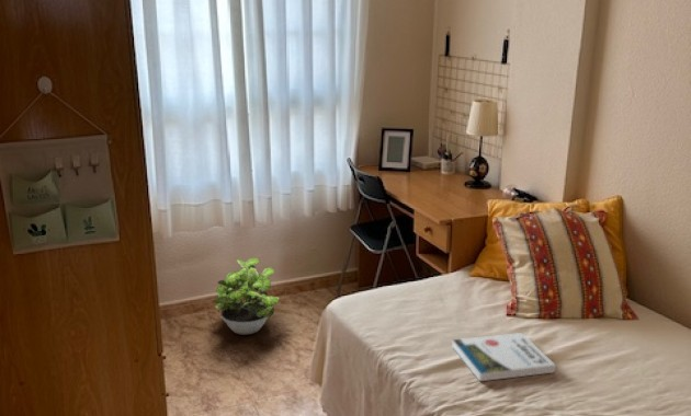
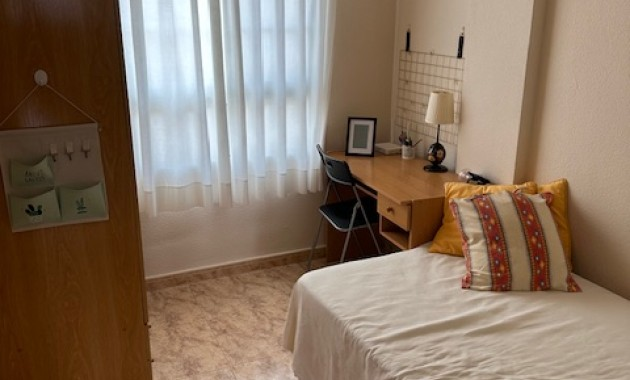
- book [451,332,557,382]
- potted plant [212,257,281,336]
